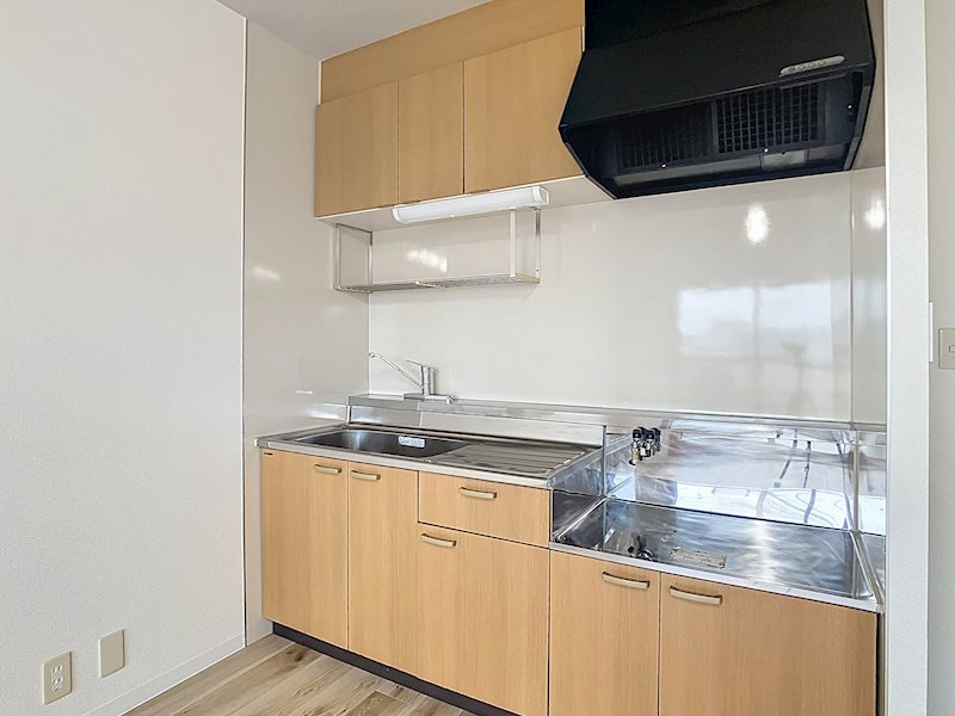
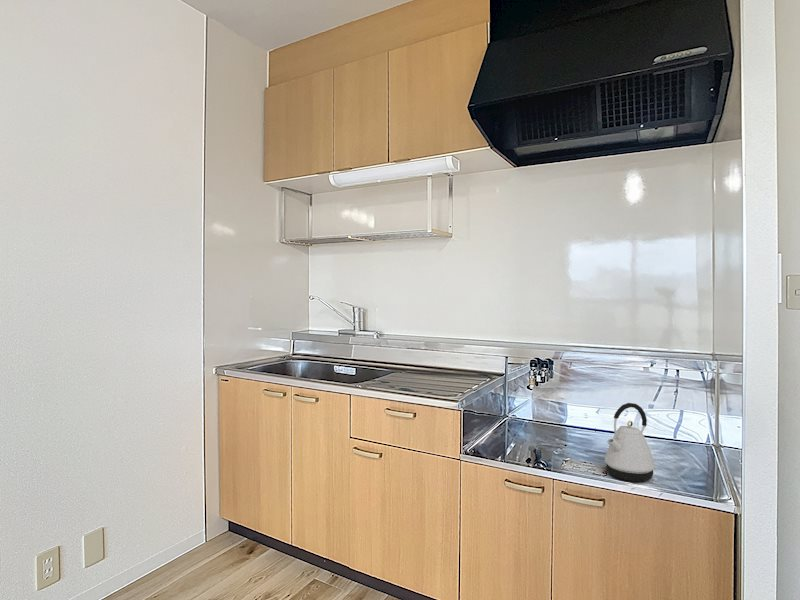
+ kettle [604,402,656,482]
